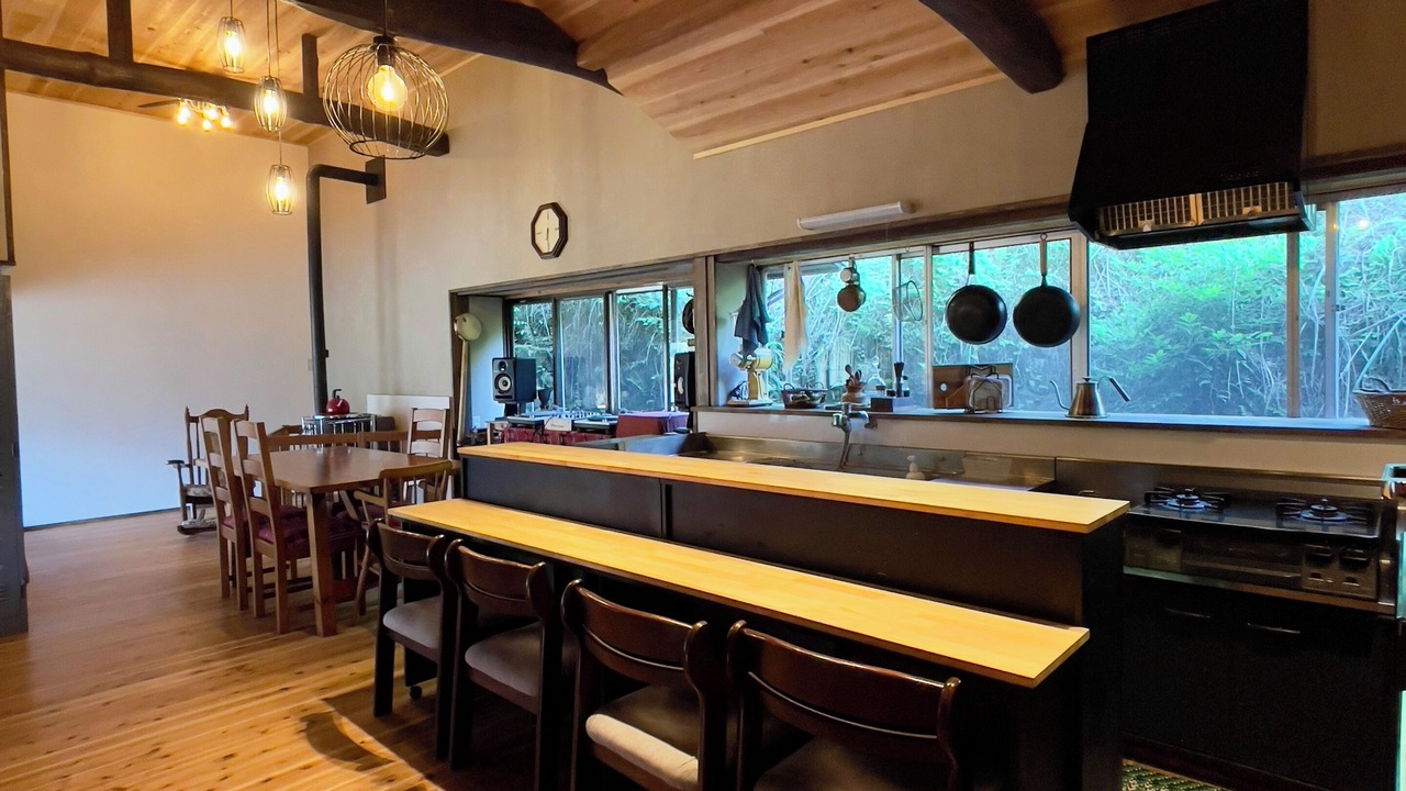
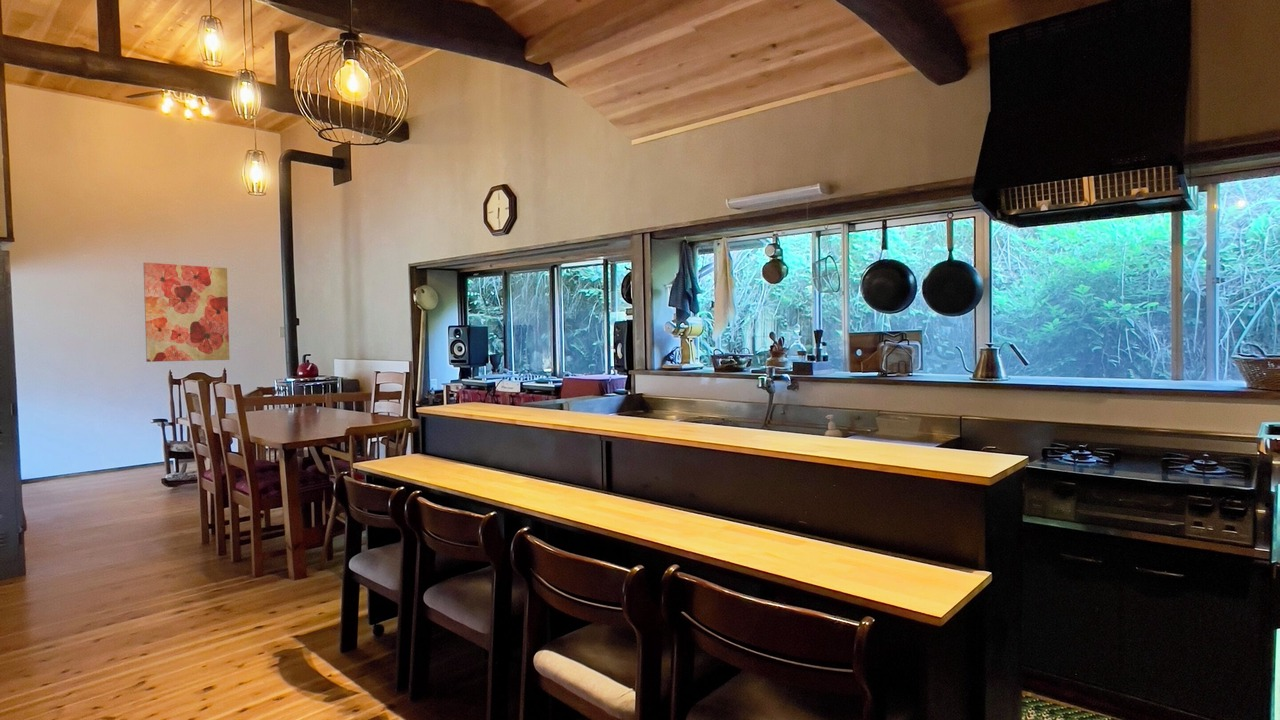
+ wall art [142,261,231,363]
